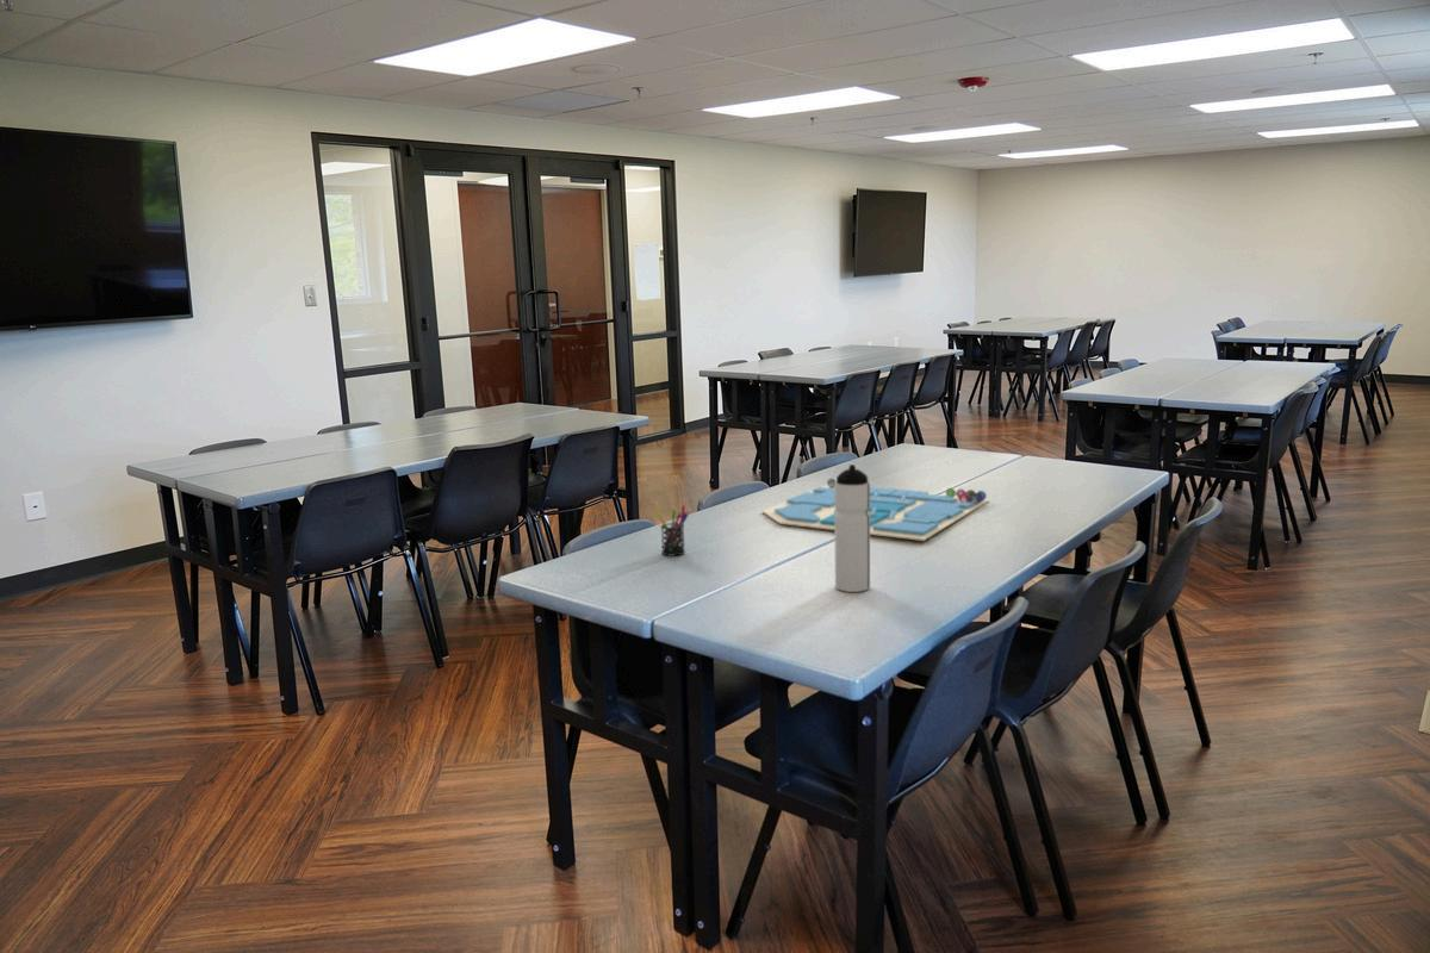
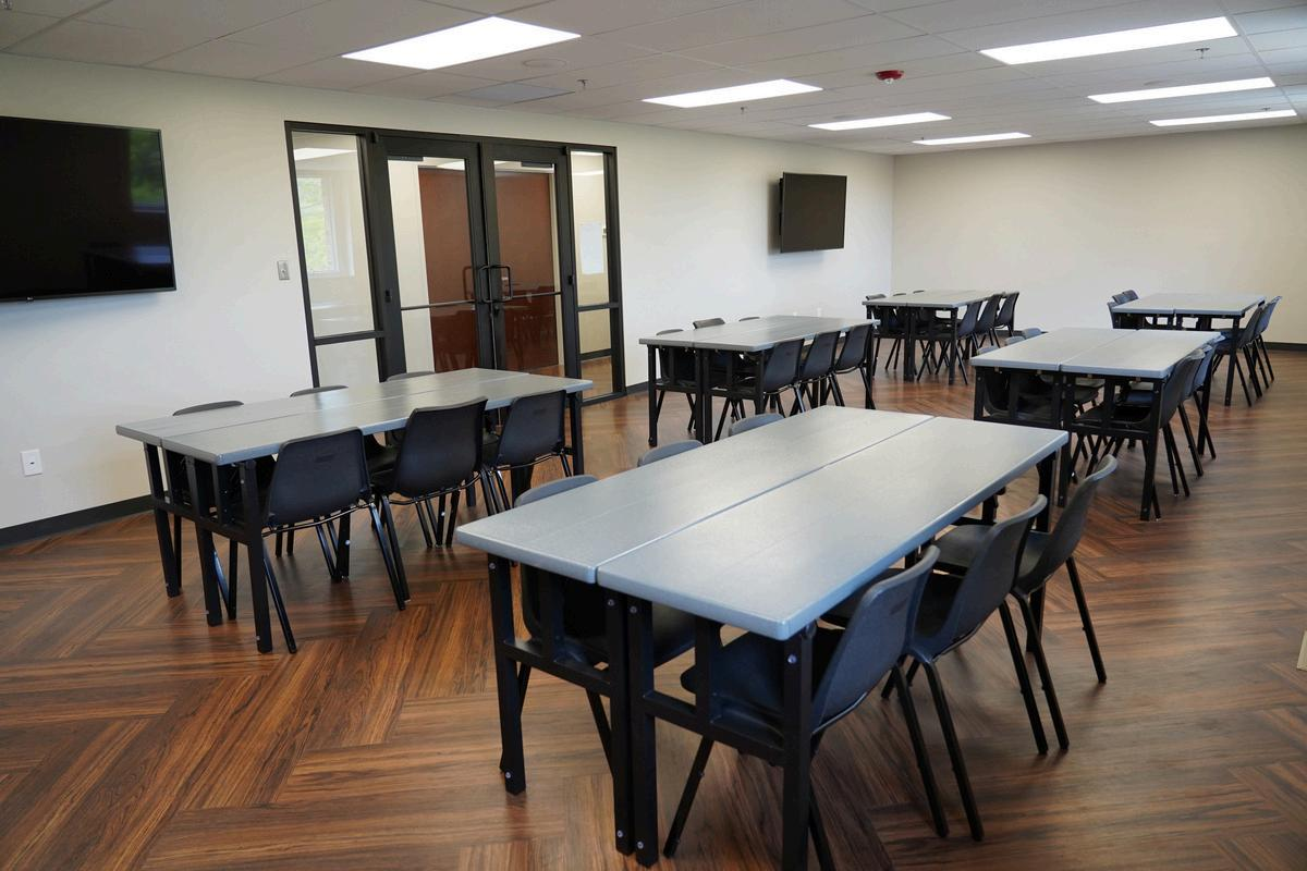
- water bottle [834,463,871,593]
- board game [761,478,990,542]
- pen holder [654,504,689,558]
